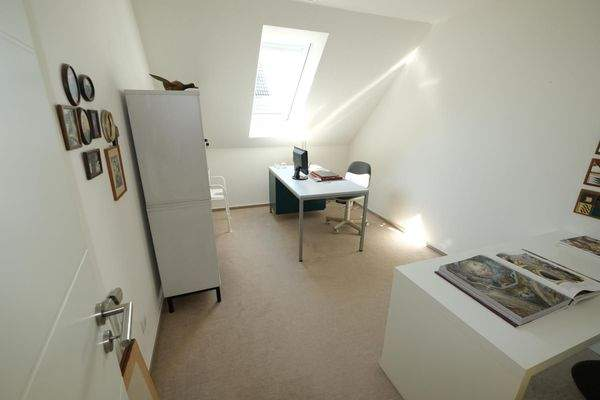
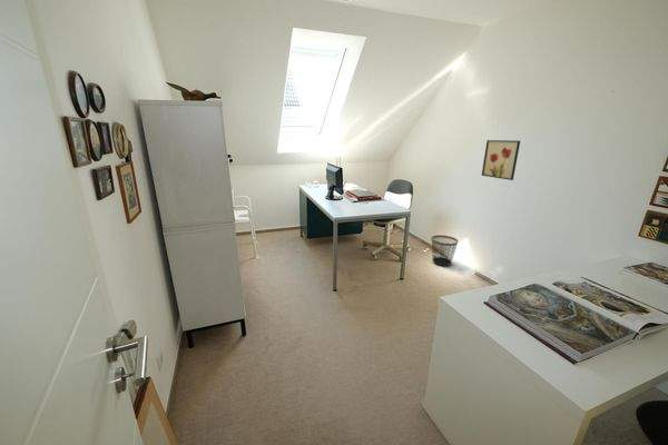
+ wastebasket [431,234,460,267]
+ wall art [481,139,521,181]
